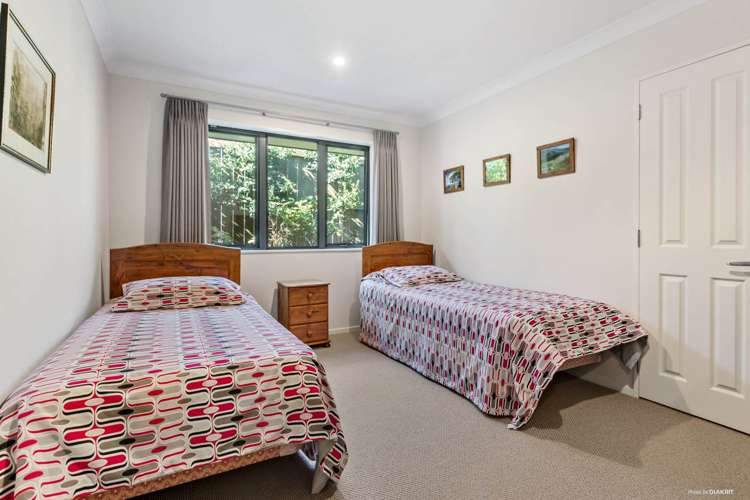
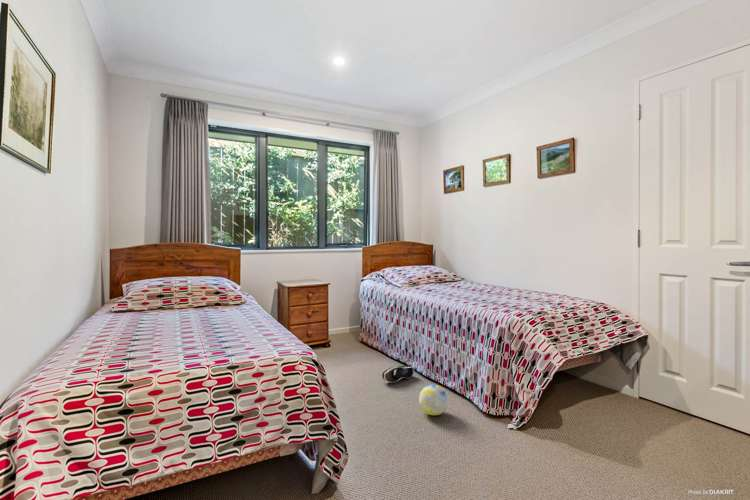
+ ball [418,384,449,416]
+ shoe [381,365,415,384]
